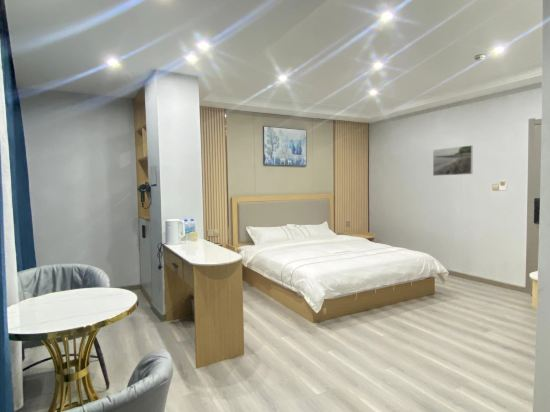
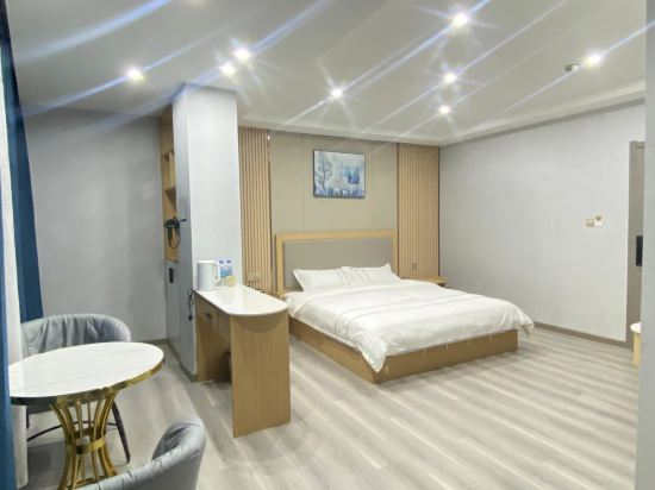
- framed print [432,144,474,177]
